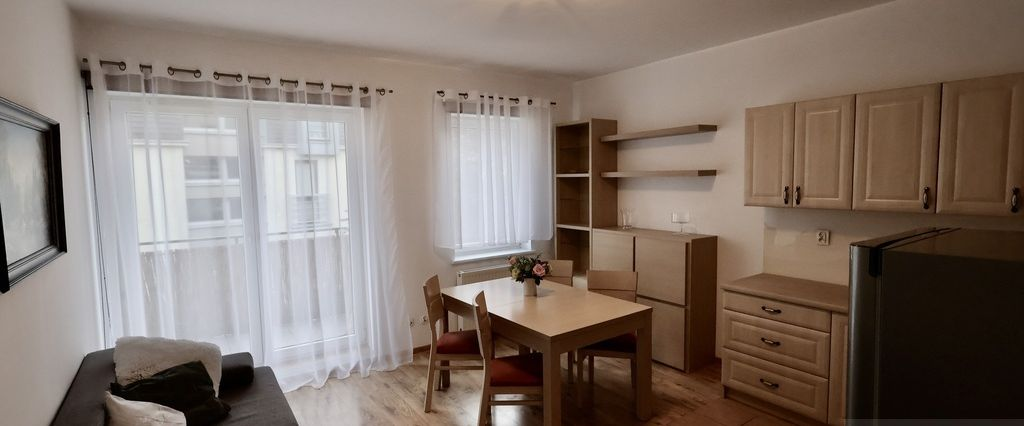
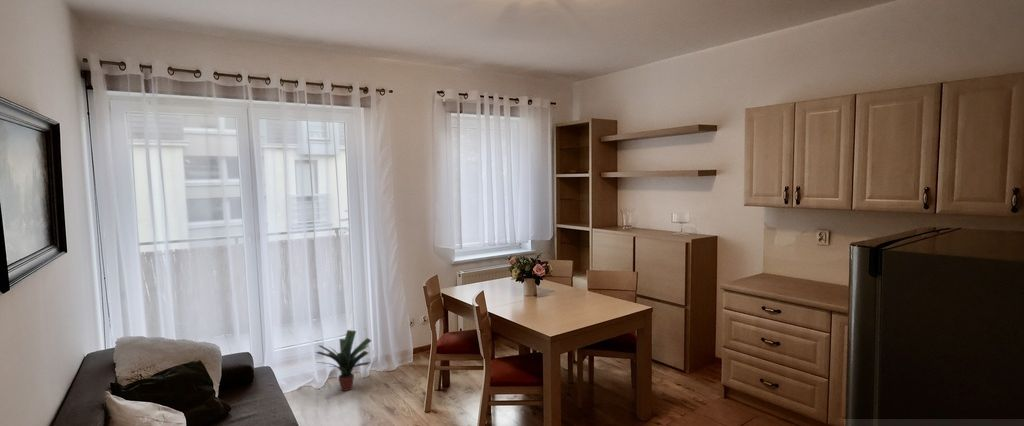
+ potted plant [307,329,373,392]
